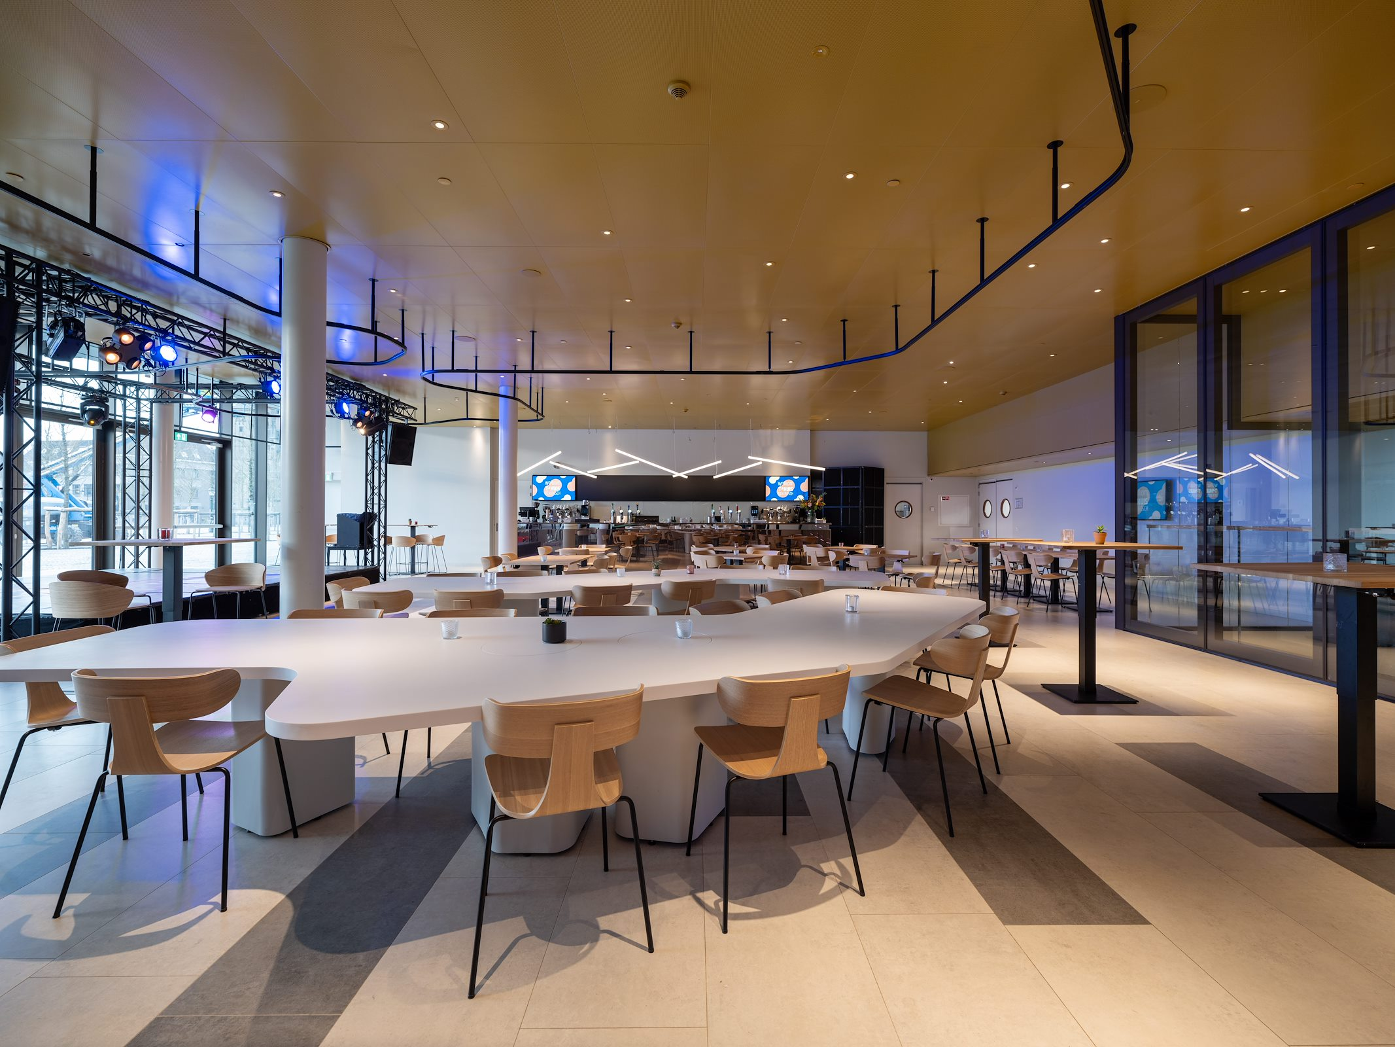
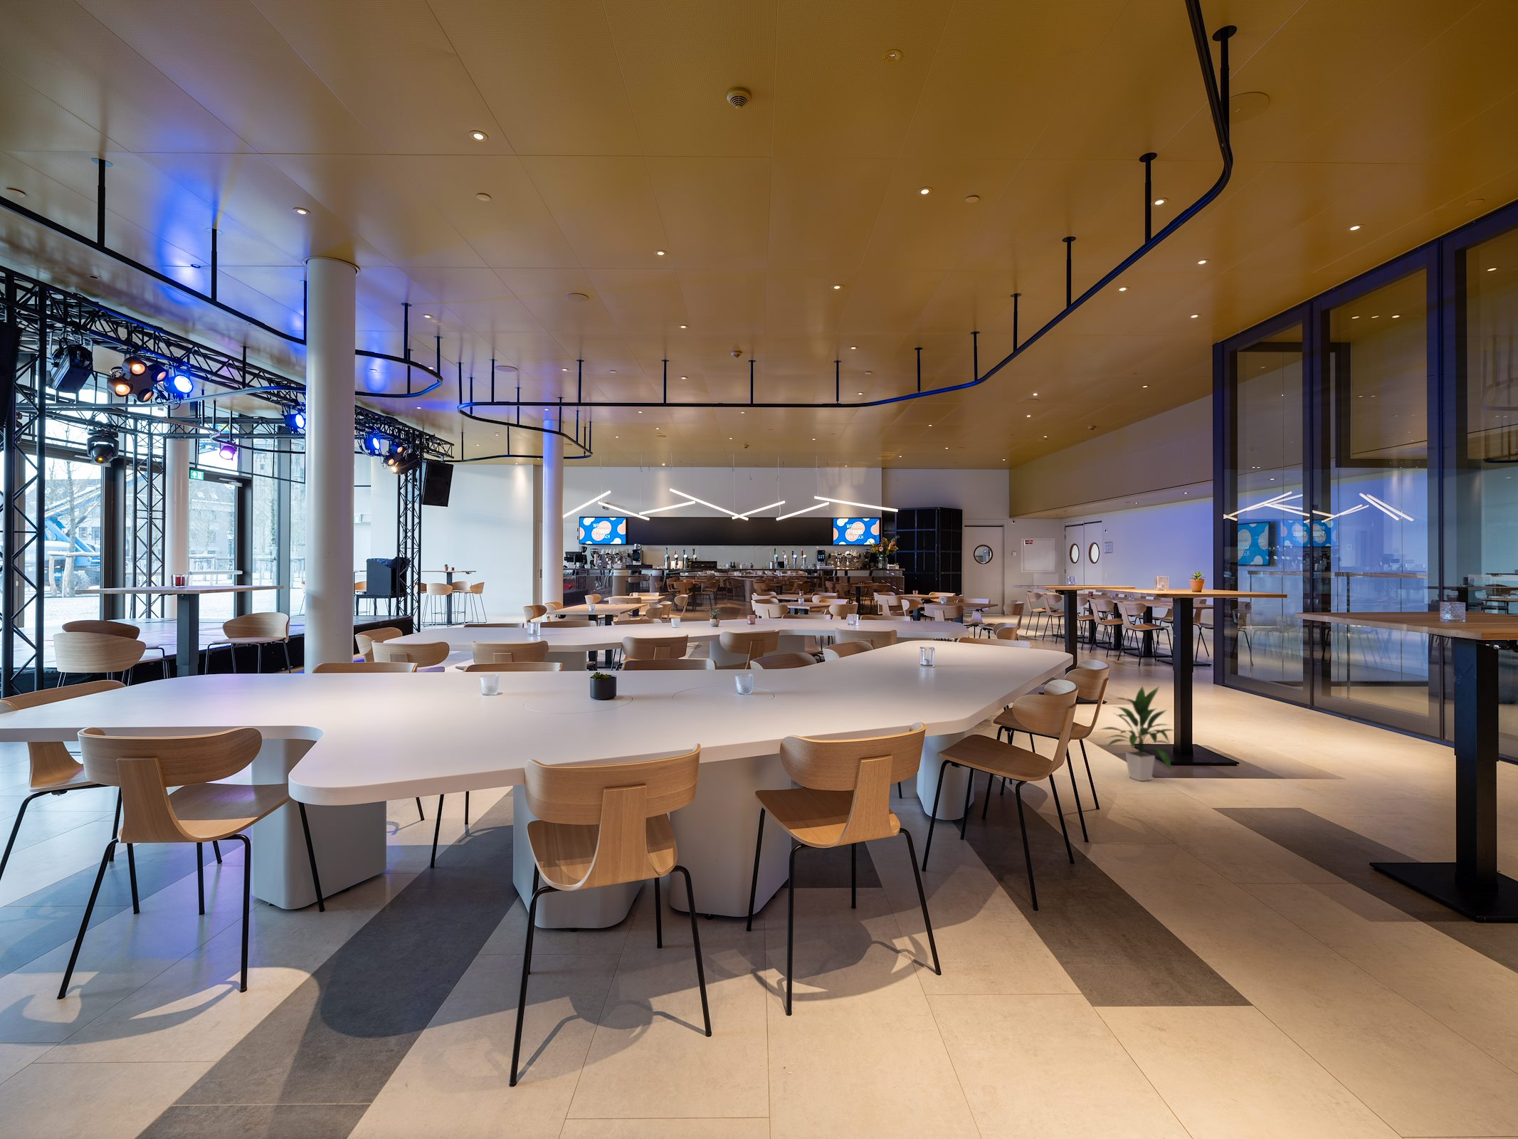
+ indoor plant [1099,684,1176,781]
